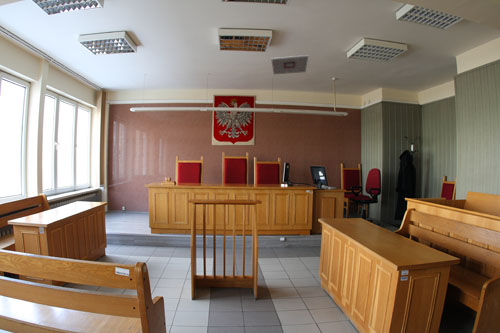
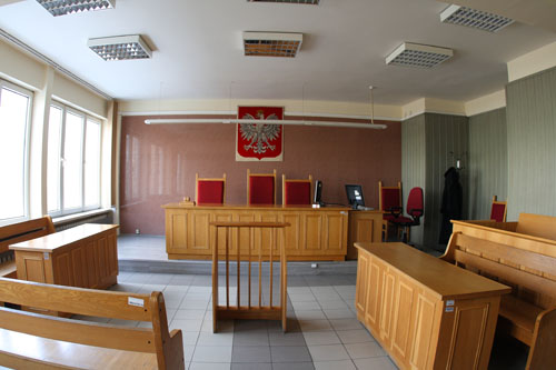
- ceiling vent [270,54,309,75]
